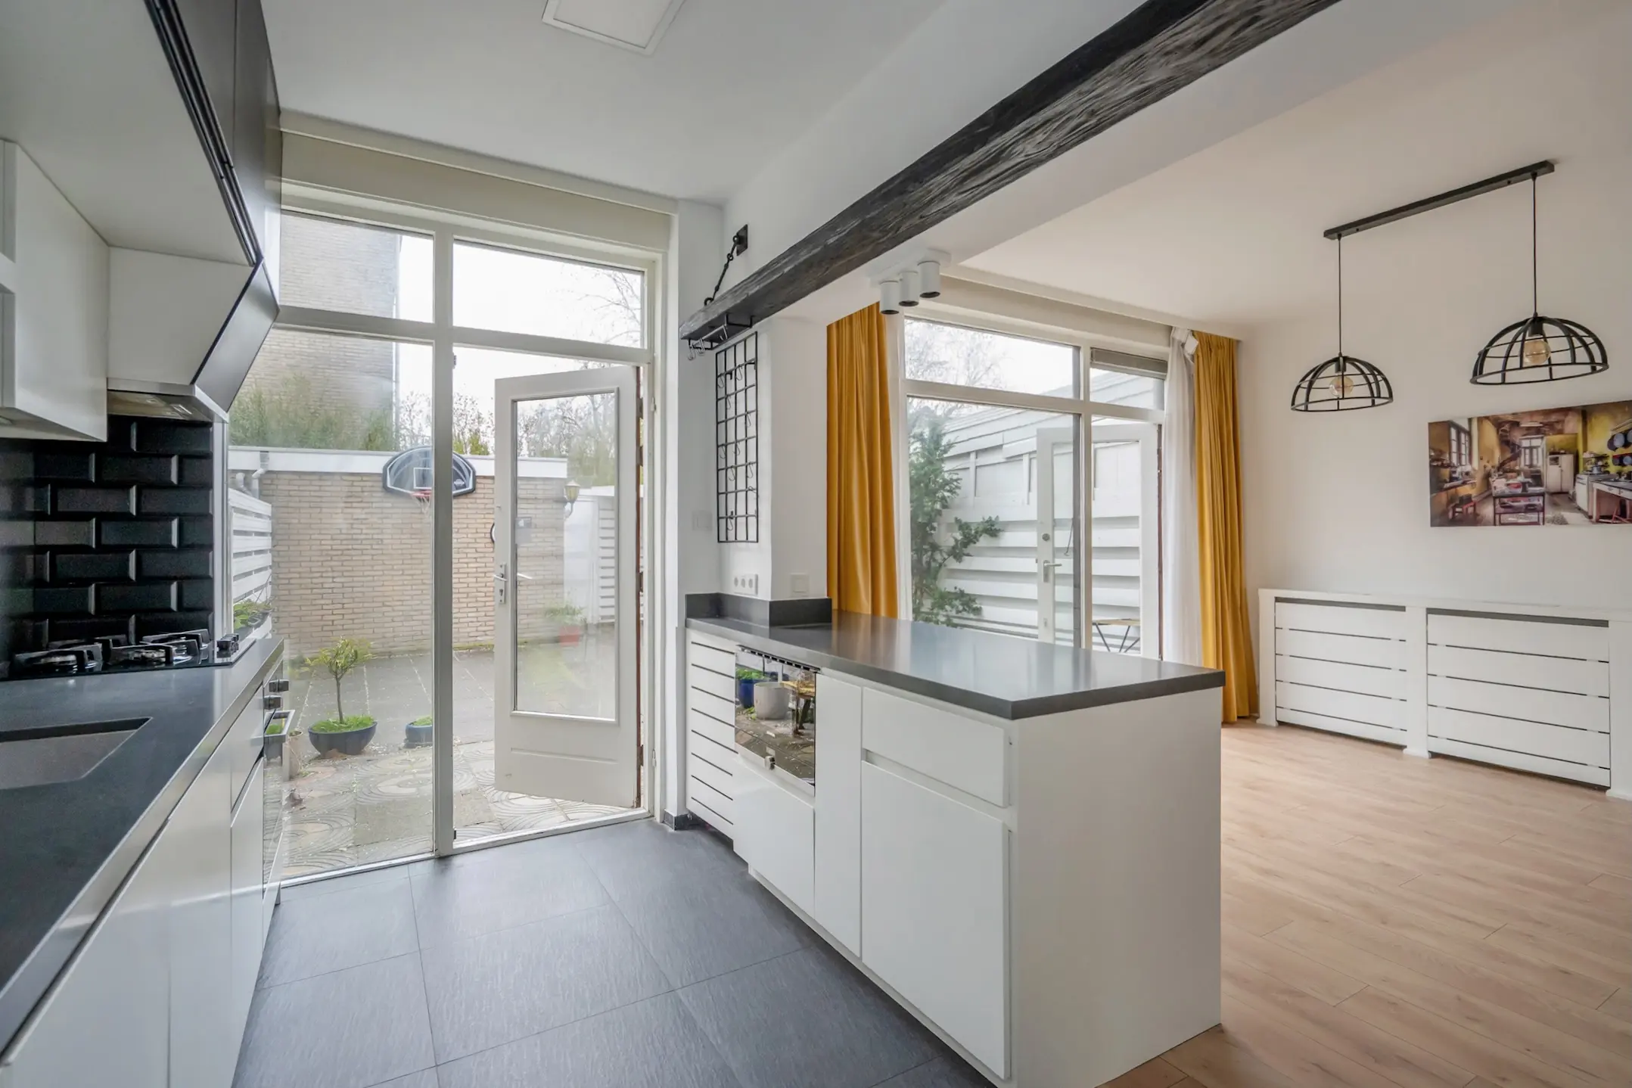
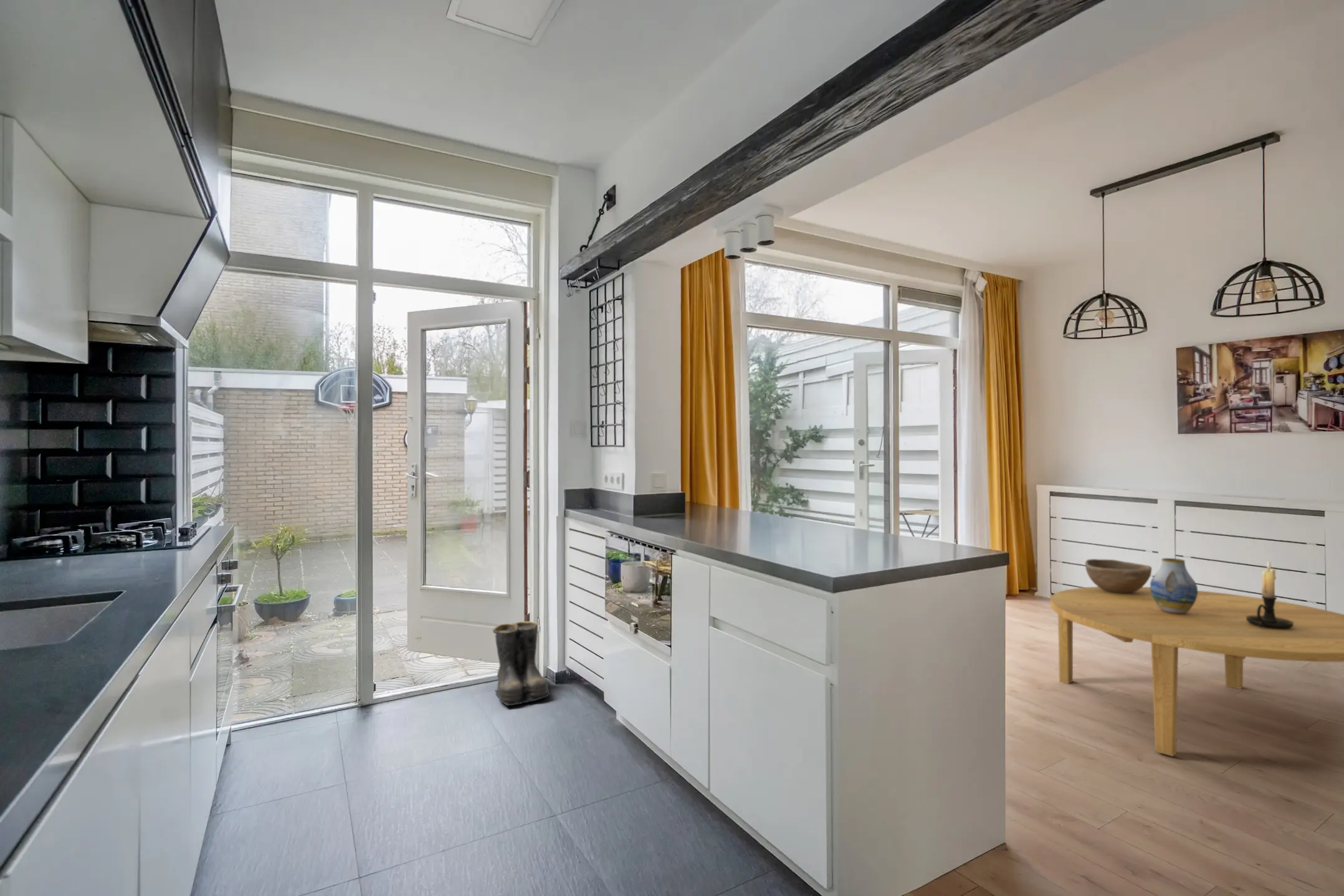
+ candle holder [1246,558,1293,629]
+ boots [492,621,553,707]
+ vase [1150,558,1198,614]
+ bowl [1085,558,1152,594]
+ dining table [1050,586,1344,757]
